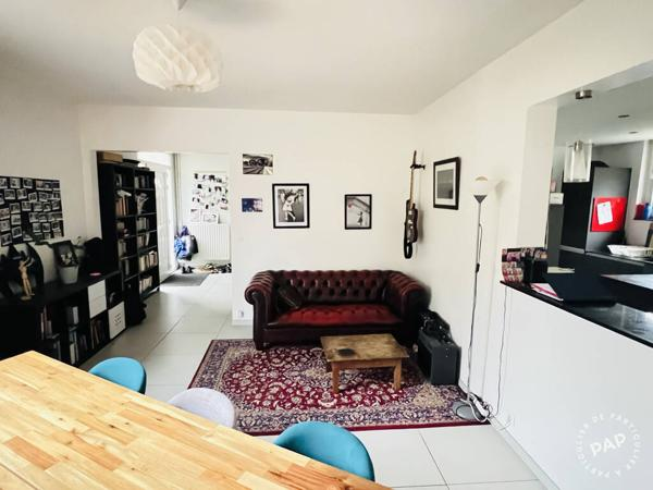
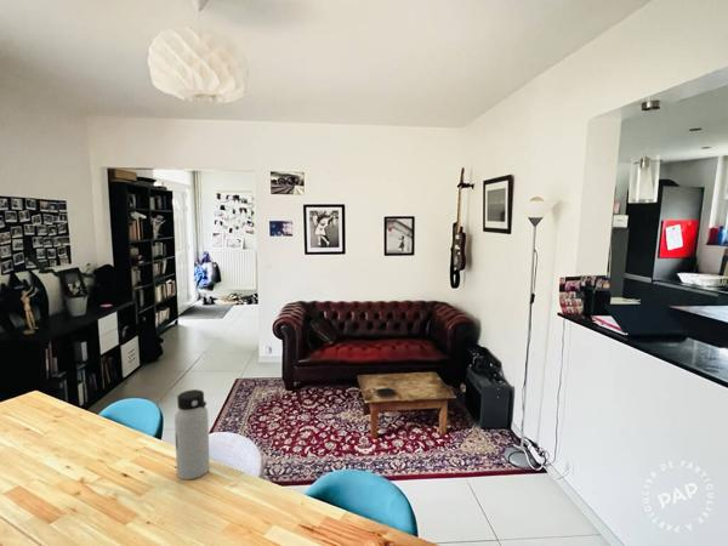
+ water bottle [174,388,211,480]
